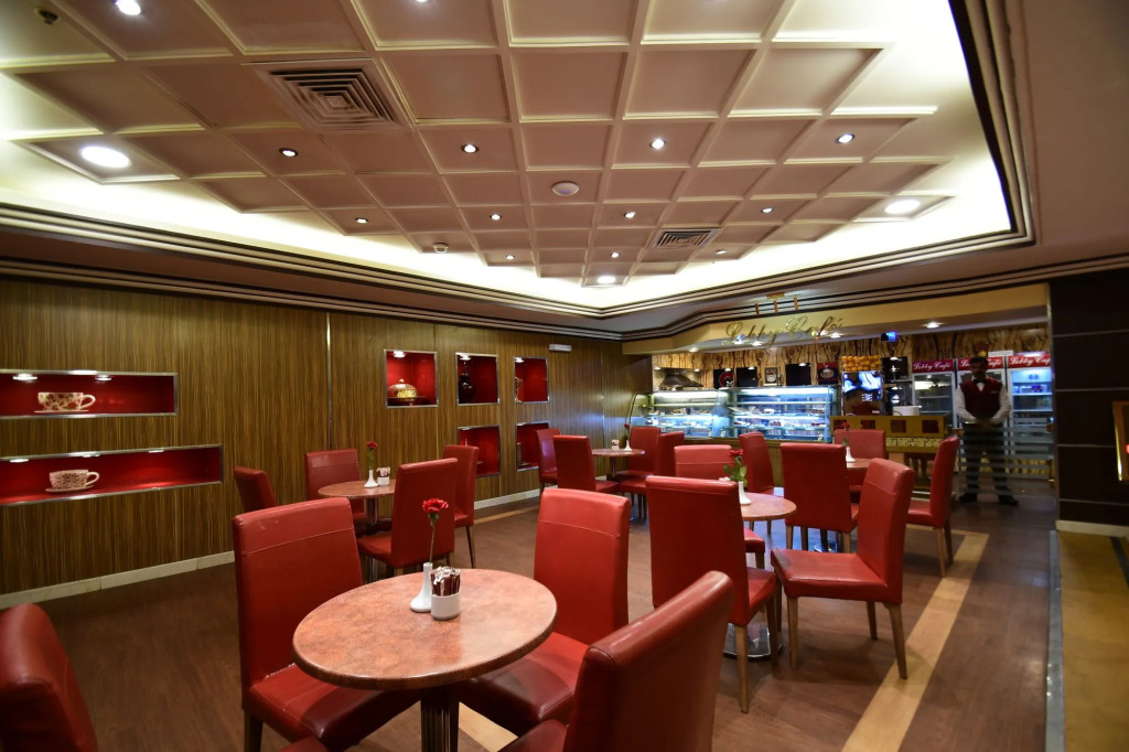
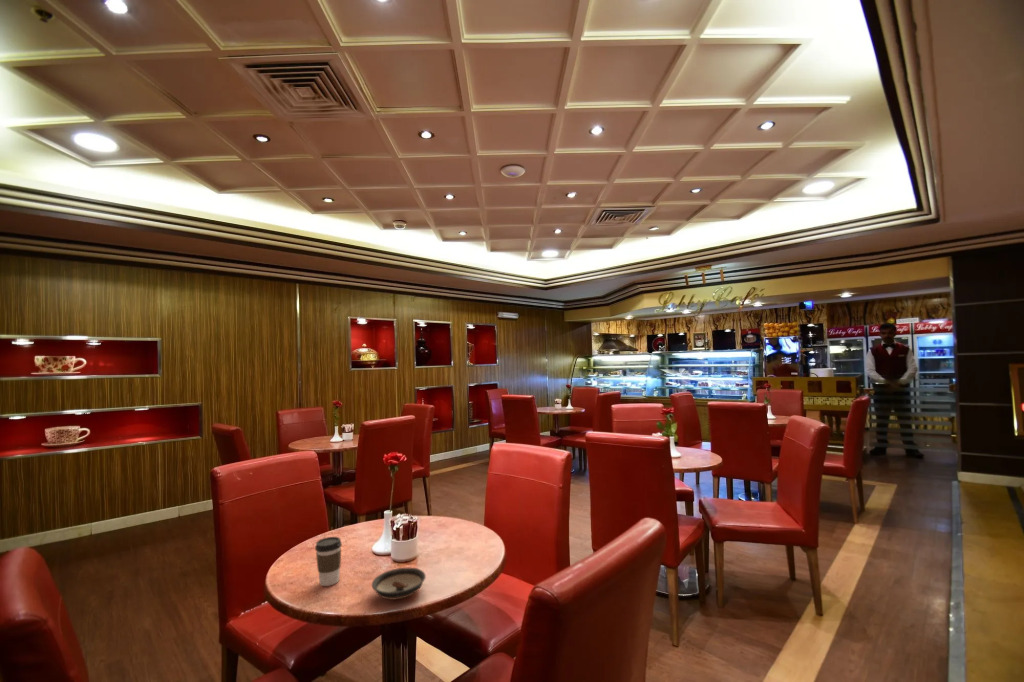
+ coffee cup [314,536,343,587]
+ saucer [371,567,427,601]
